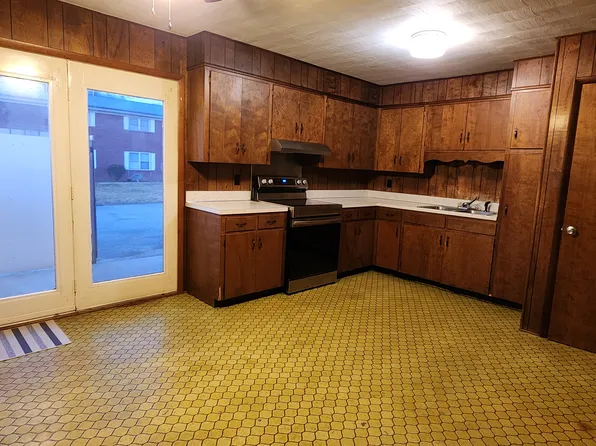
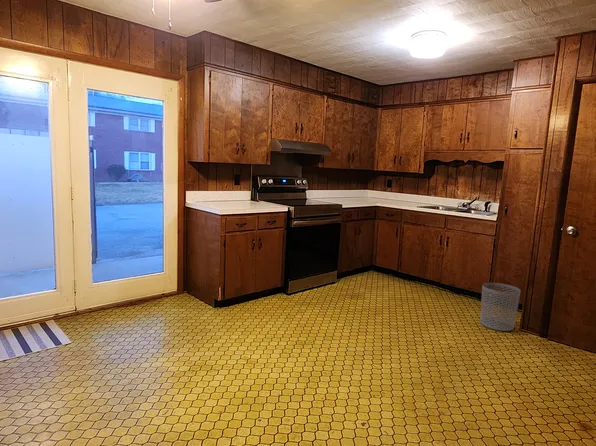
+ waste bin [479,282,522,332]
